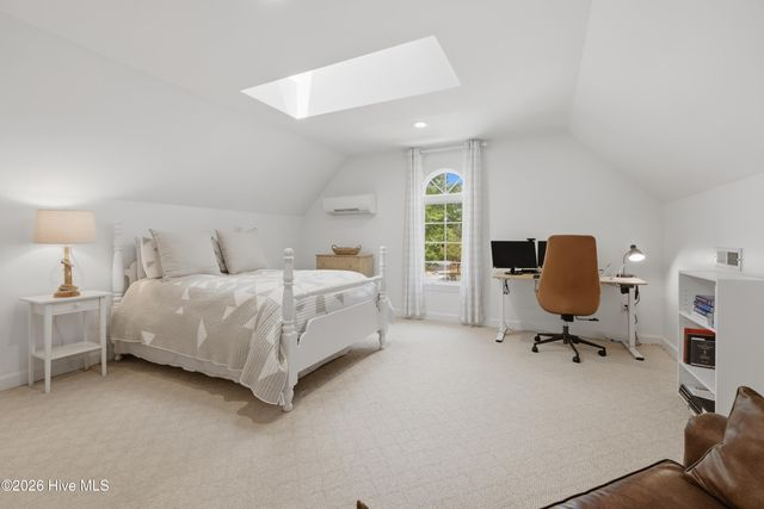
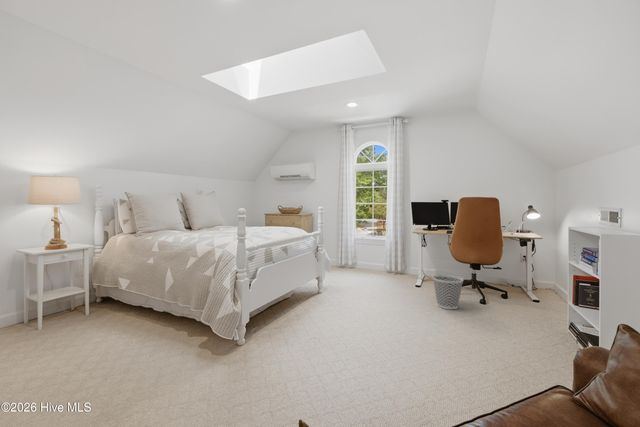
+ wastebasket [431,274,465,310]
